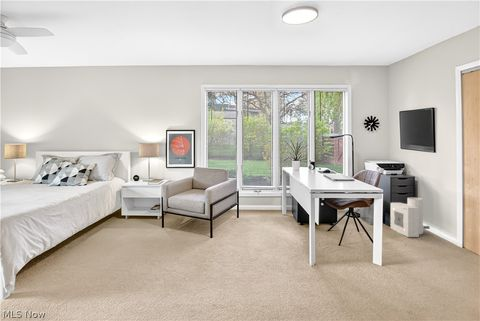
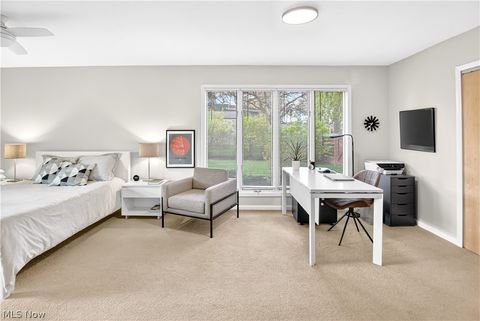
- air purifier [390,196,431,238]
